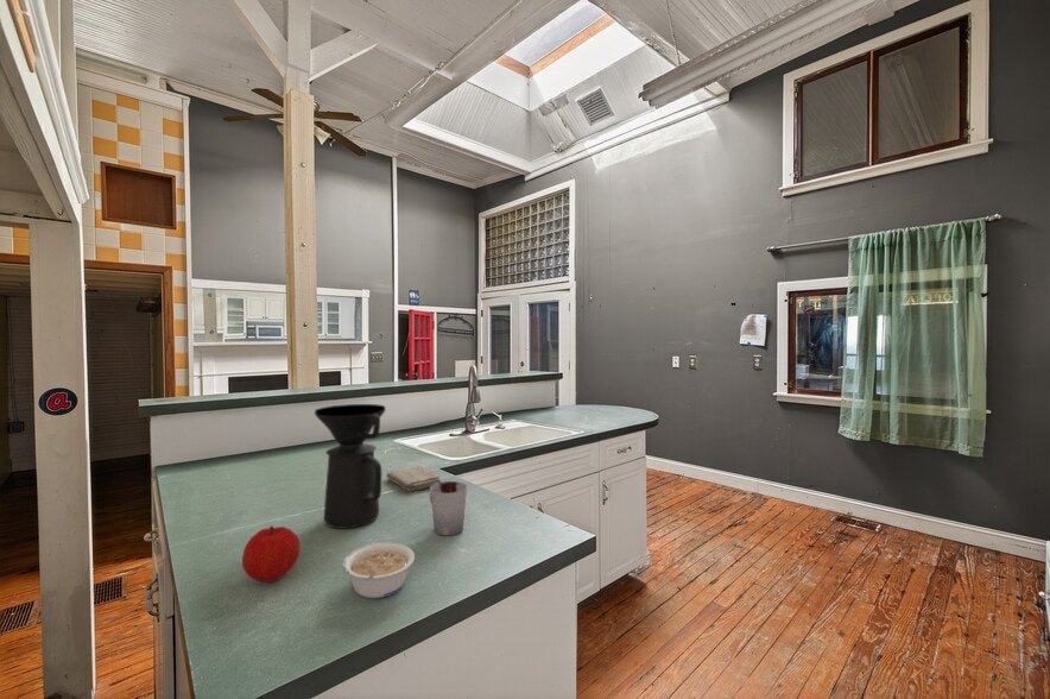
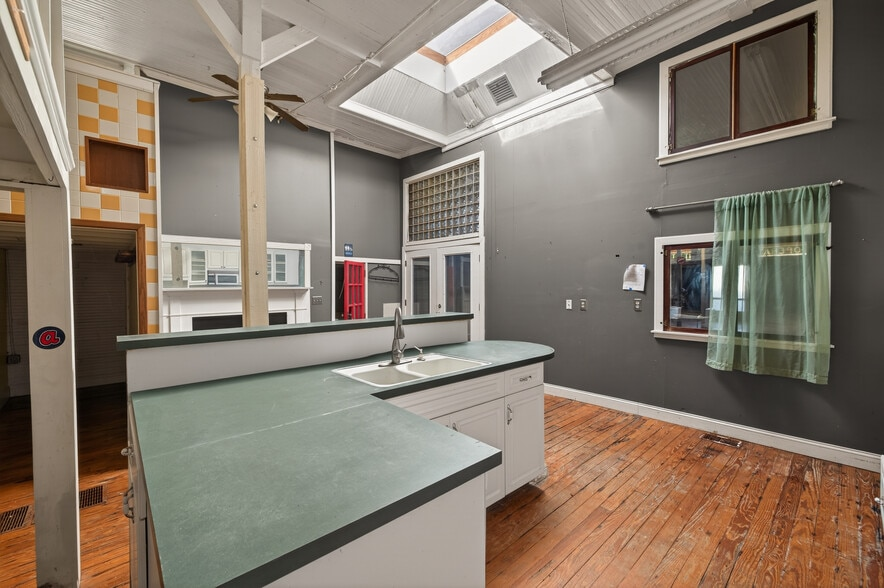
- fruit [241,524,302,584]
- washcloth [385,465,443,493]
- legume [342,542,416,599]
- cup [429,480,468,537]
- coffee maker [314,403,387,529]
